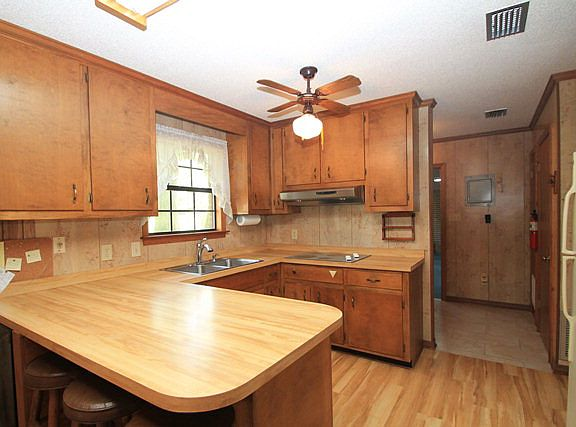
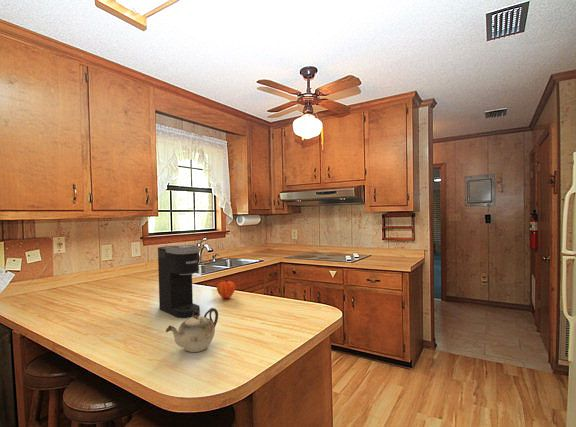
+ teapot [165,307,219,353]
+ fruit [216,278,236,300]
+ coffee maker [157,244,201,319]
